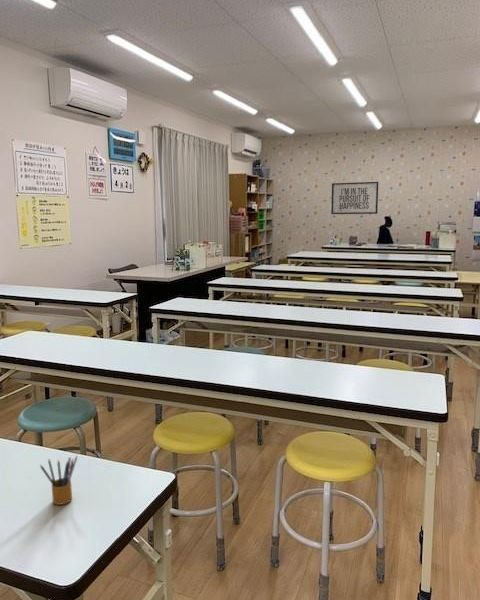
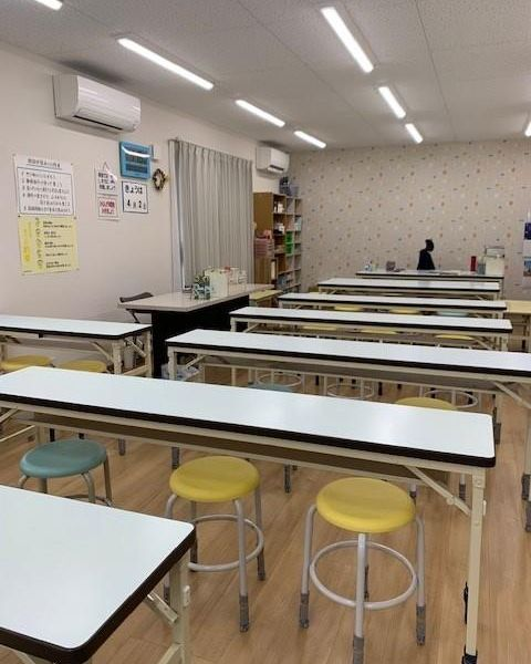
- mirror [330,181,379,215]
- pencil box [39,455,78,506]
